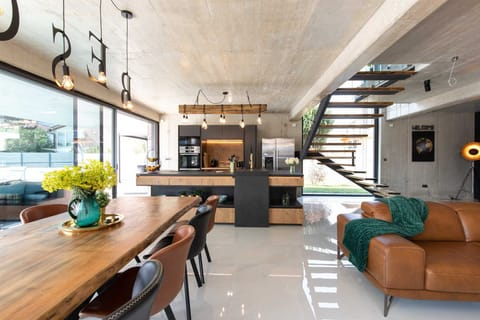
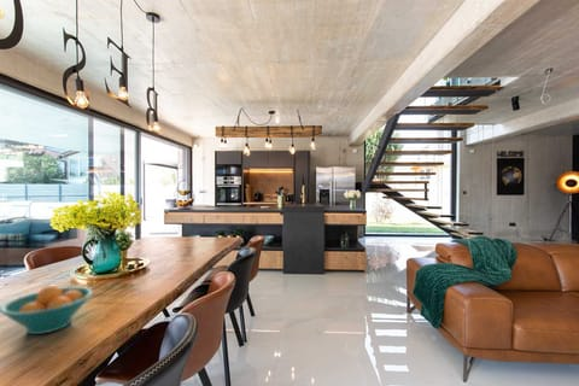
+ fruit bowl [0,285,94,335]
